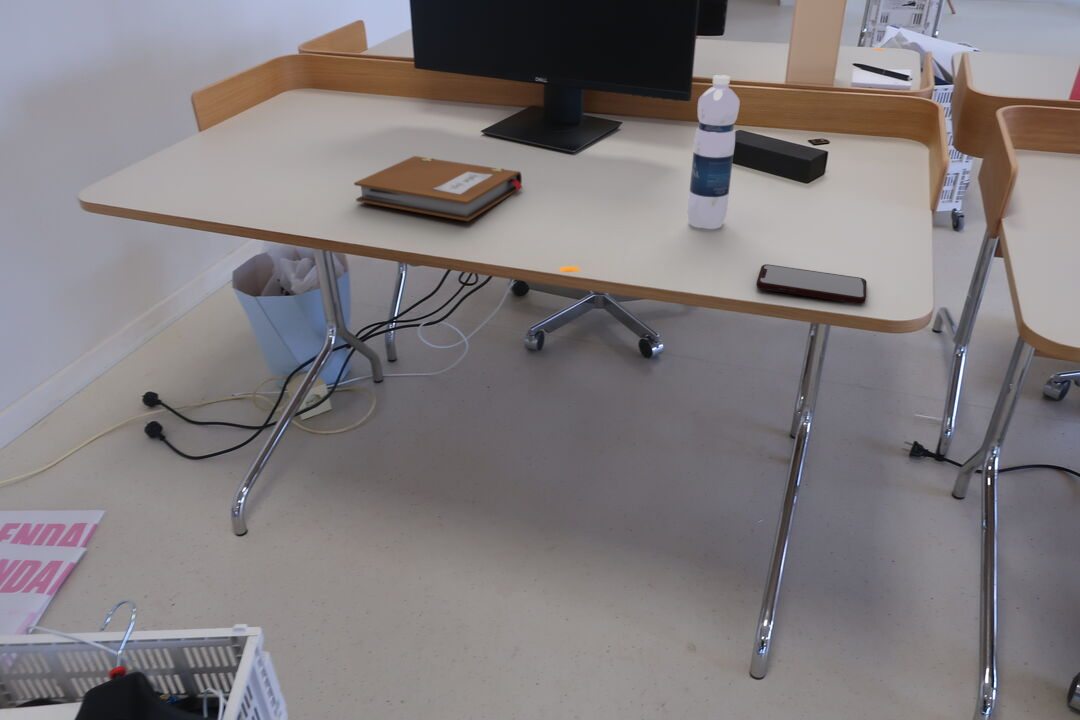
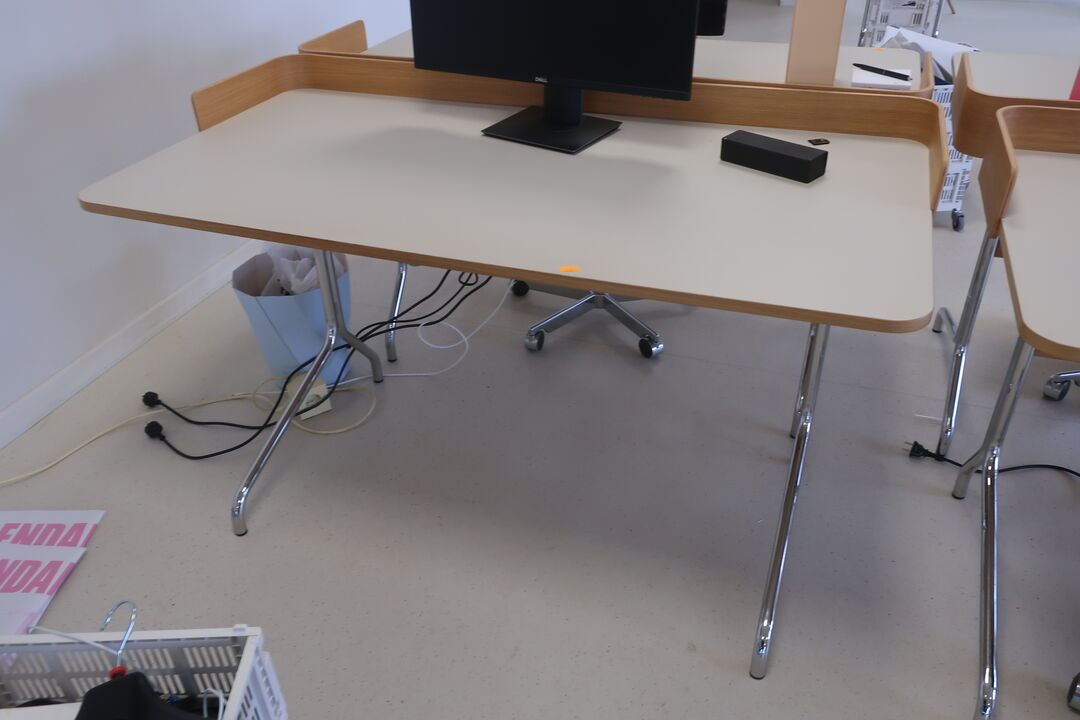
- water bottle [686,74,741,230]
- notebook [353,155,524,222]
- smartphone [755,263,868,305]
